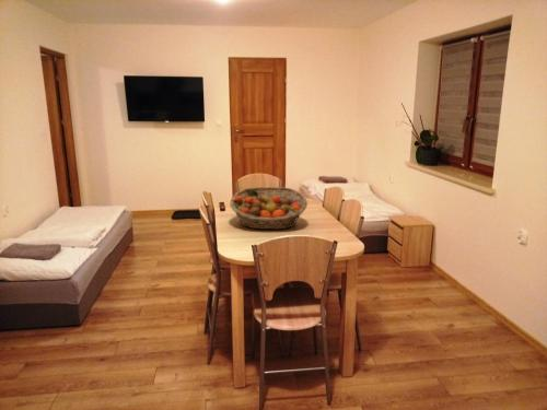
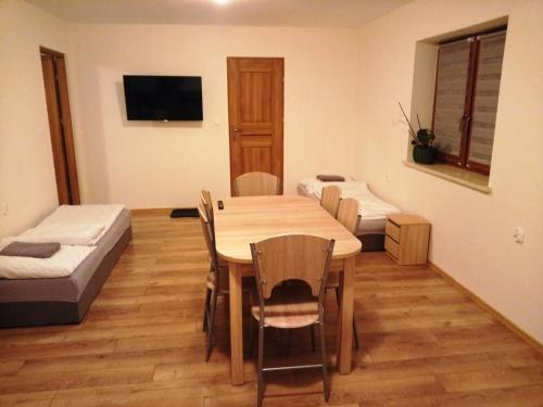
- fruit basket [229,186,309,231]
